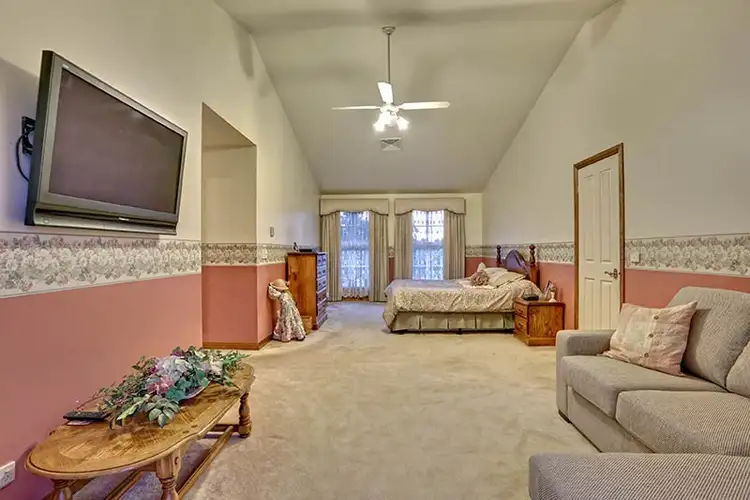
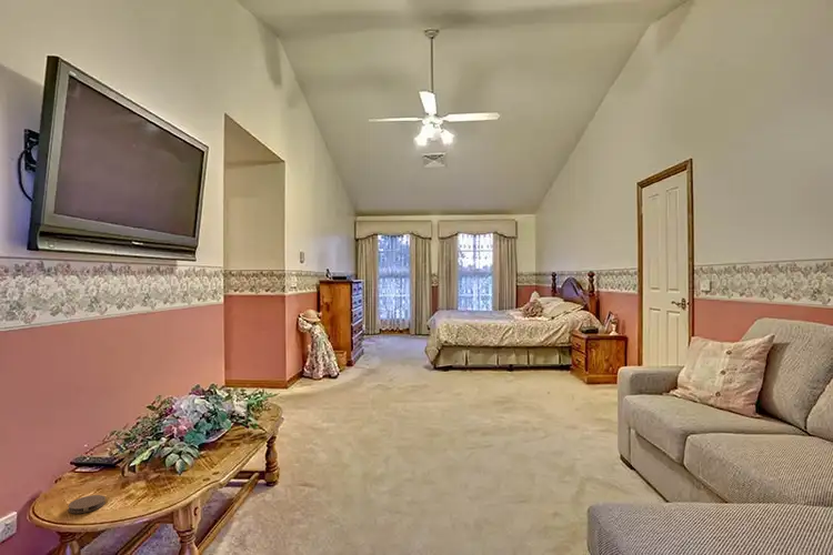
+ coaster [67,494,107,514]
